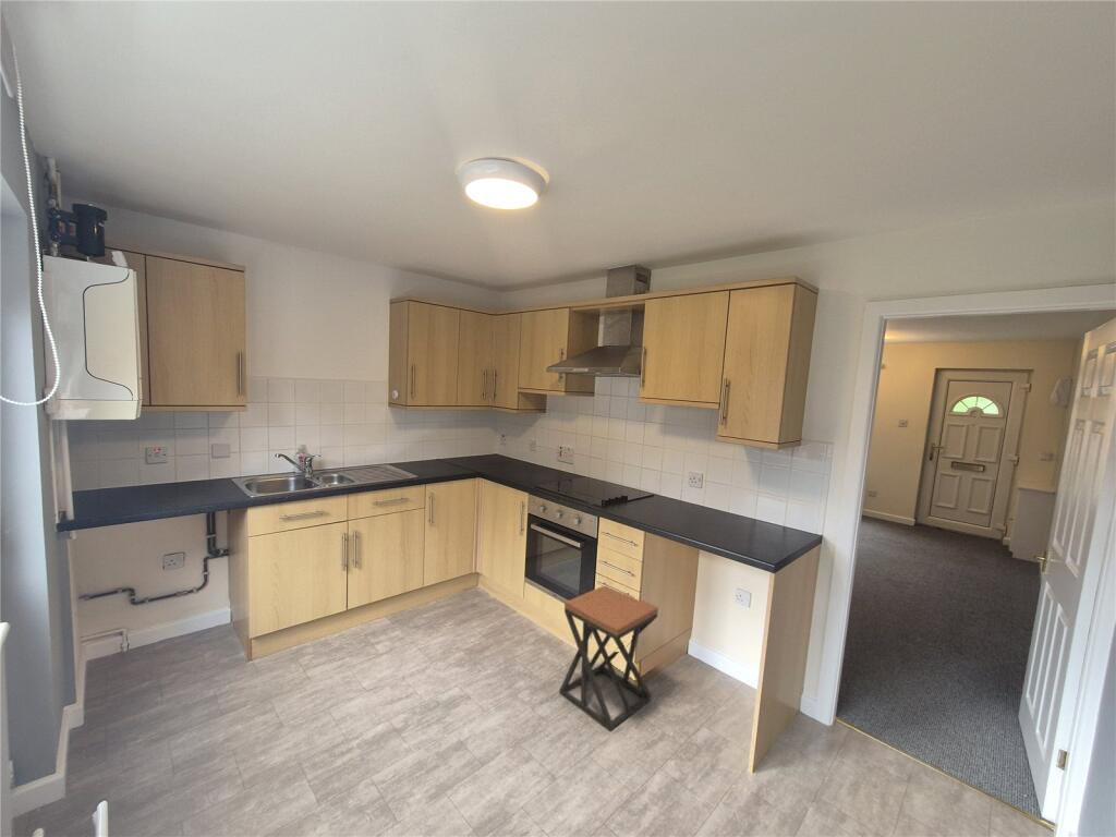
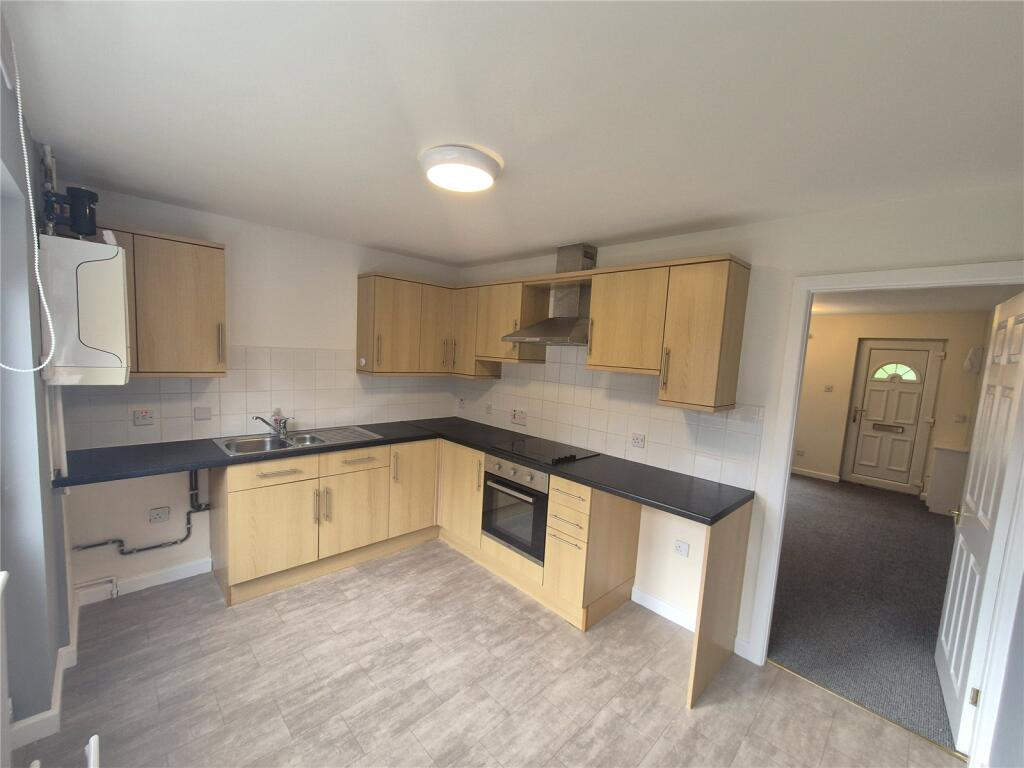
- stool [558,585,659,732]
